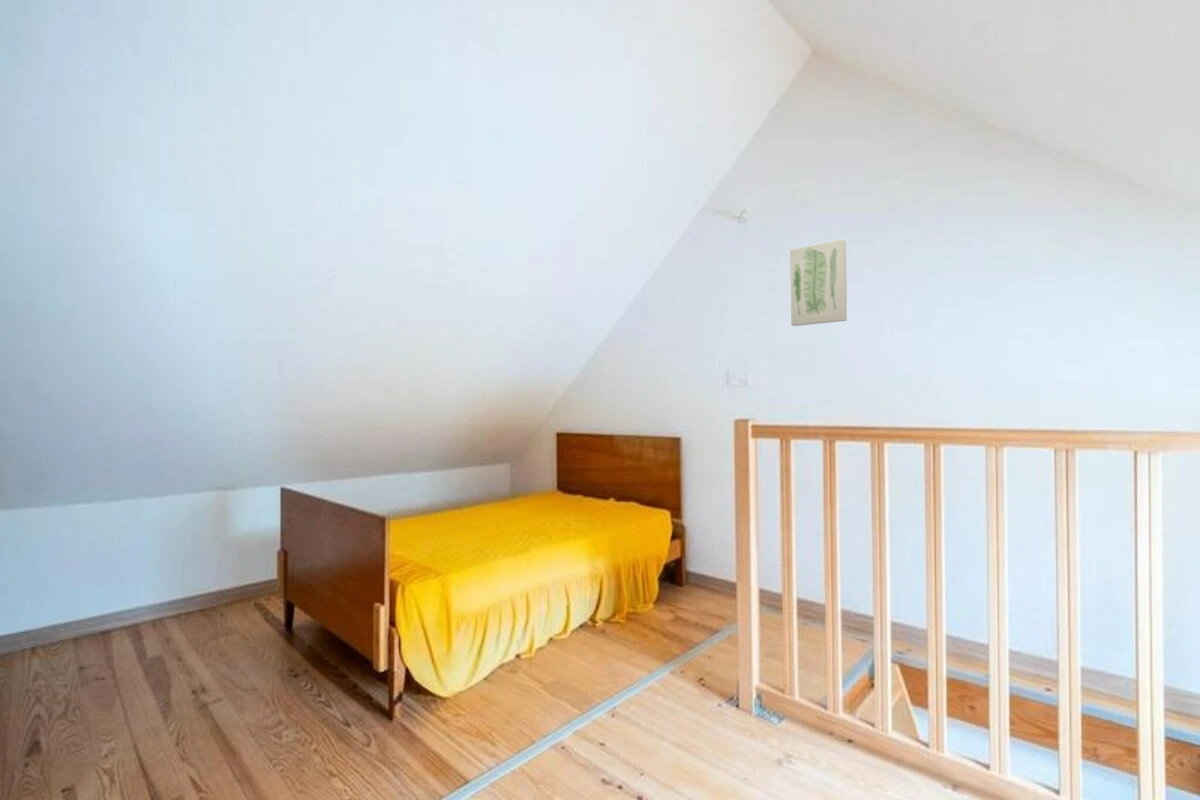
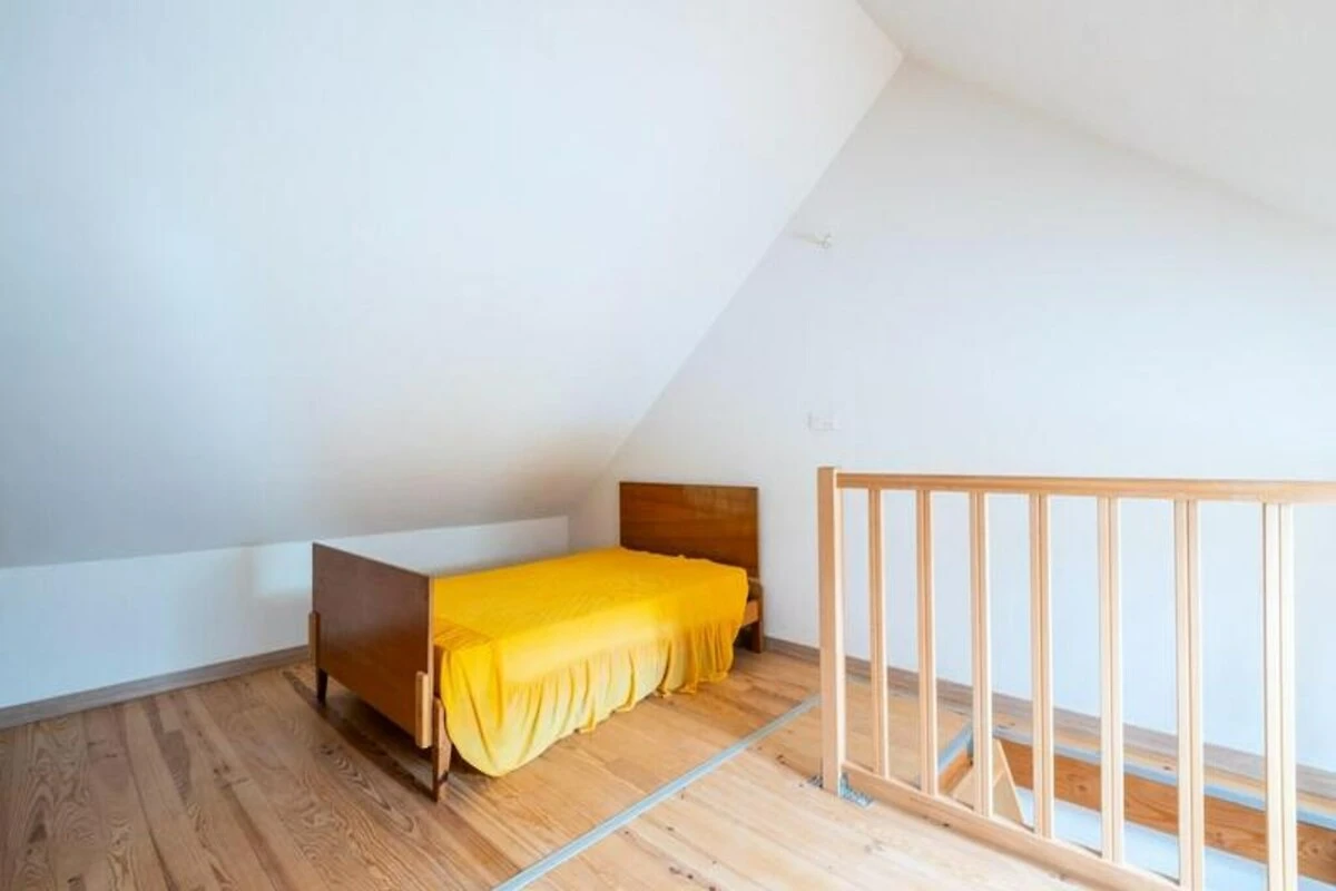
- wall art [789,238,848,327]
